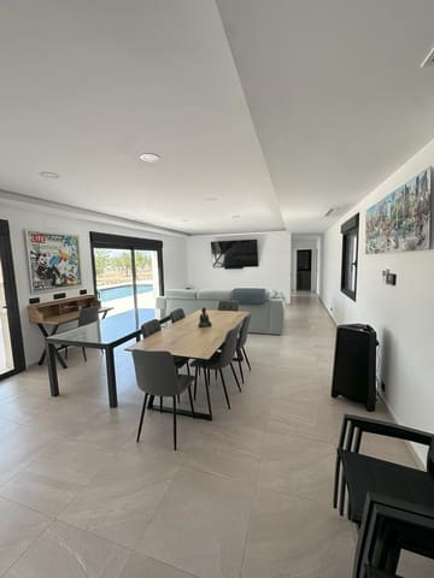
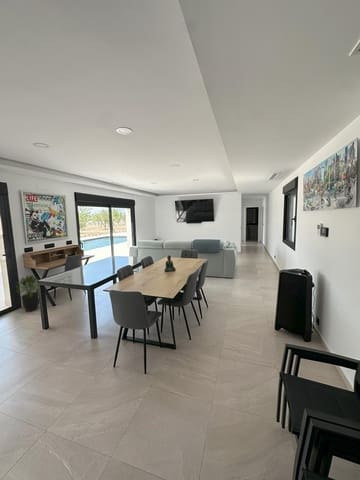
+ potted plant [15,274,40,313]
